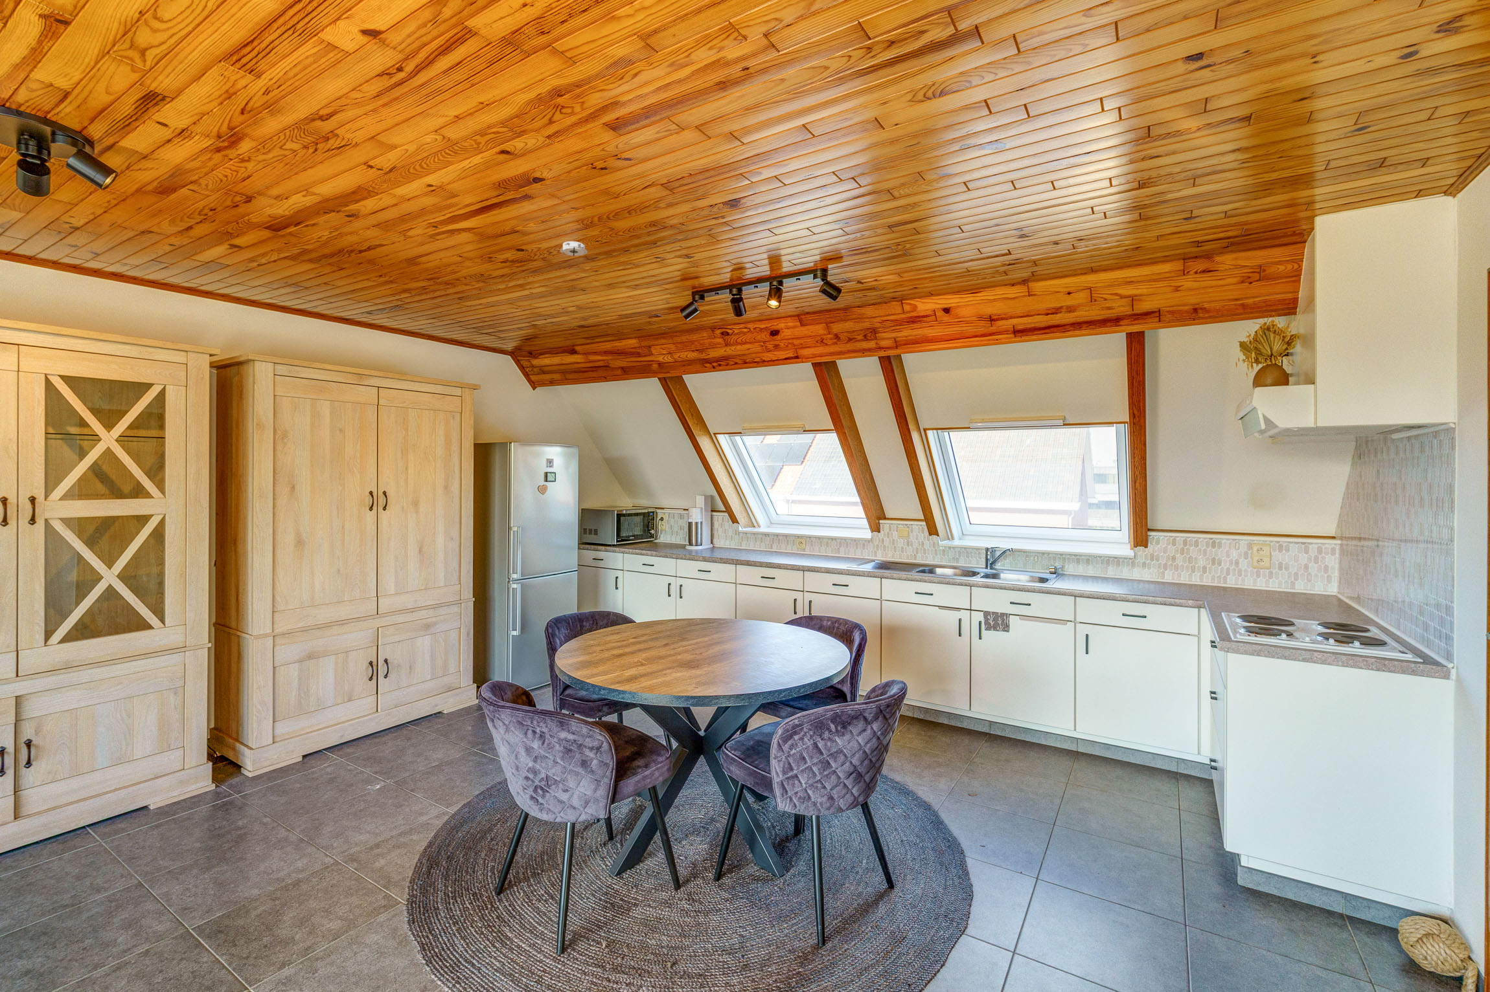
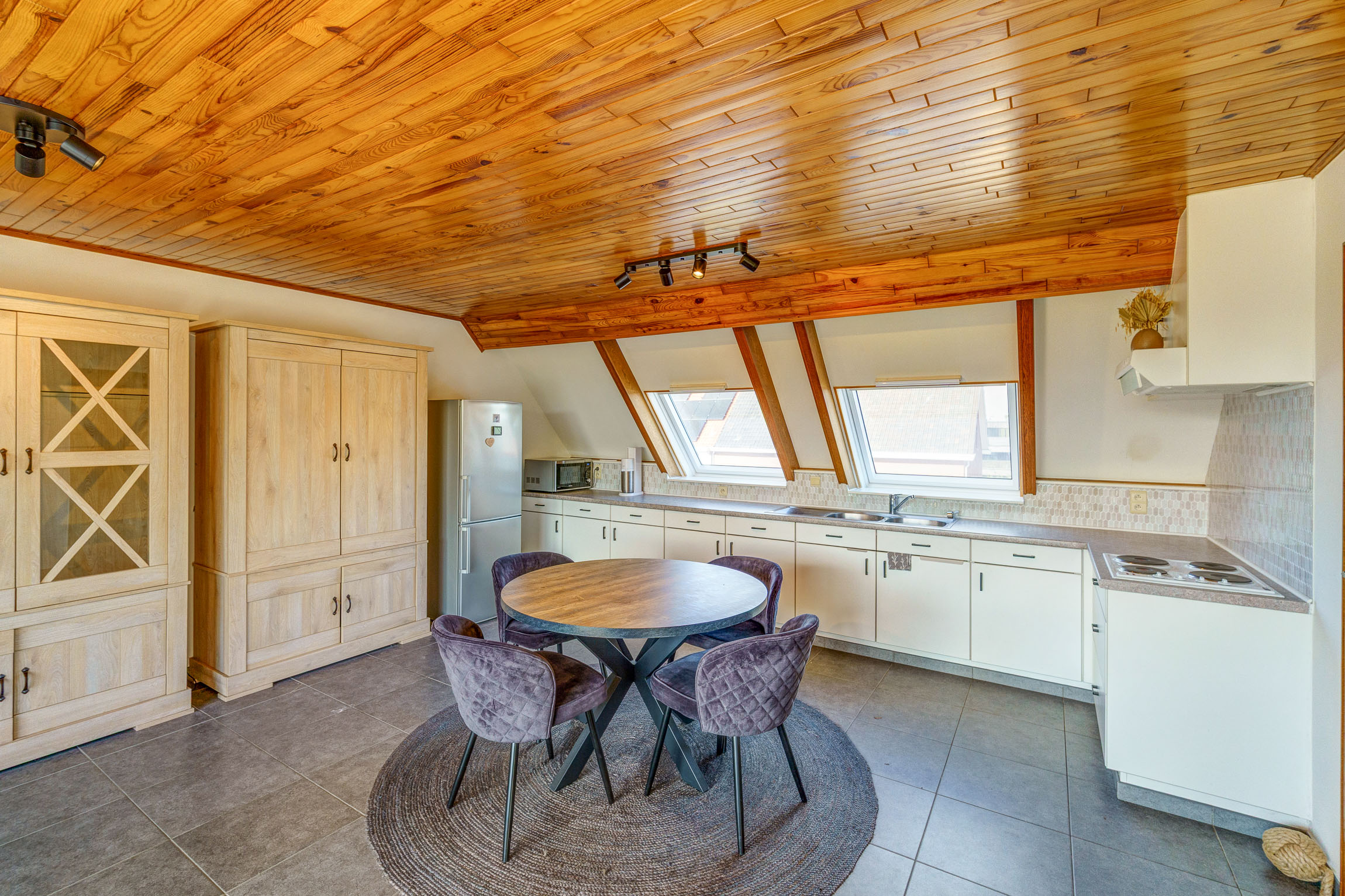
- smoke detector [559,240,587,256]
